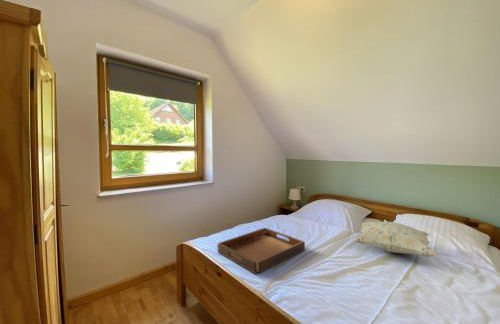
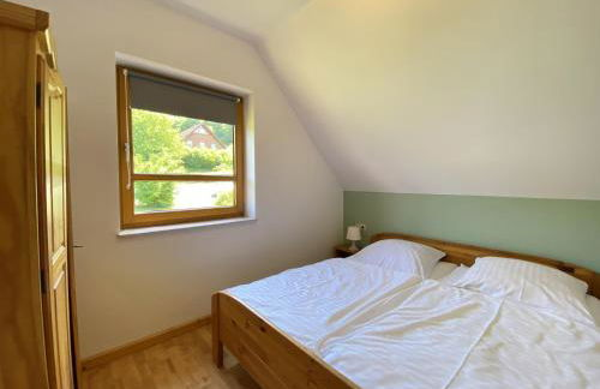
- serving tray [217,227,306,275]
- decorative pillow [353,221,439,258]
